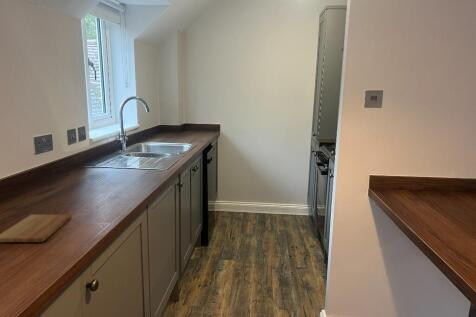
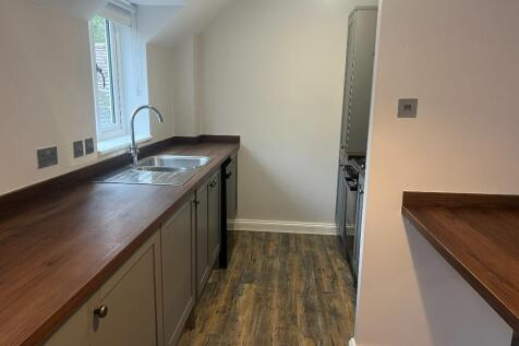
- cutting board [0,214,72,243]
